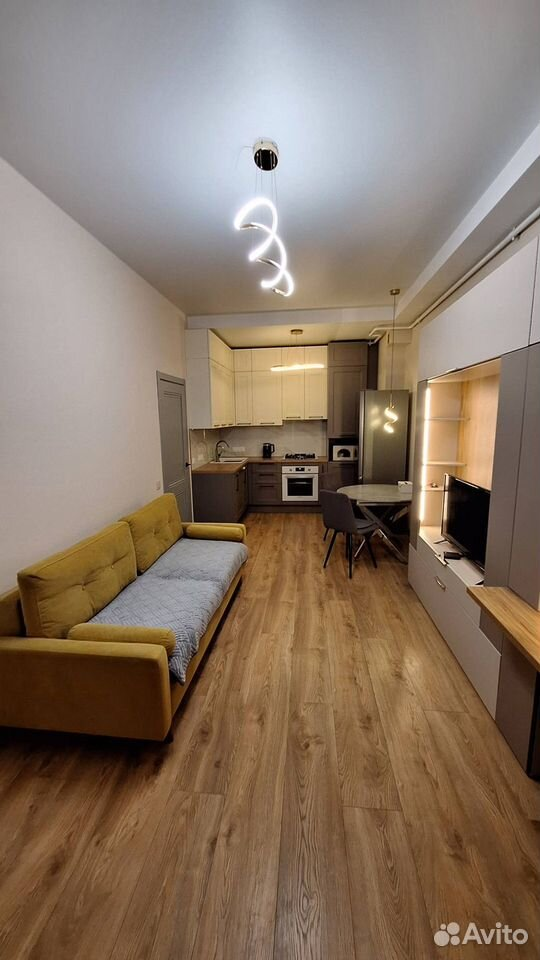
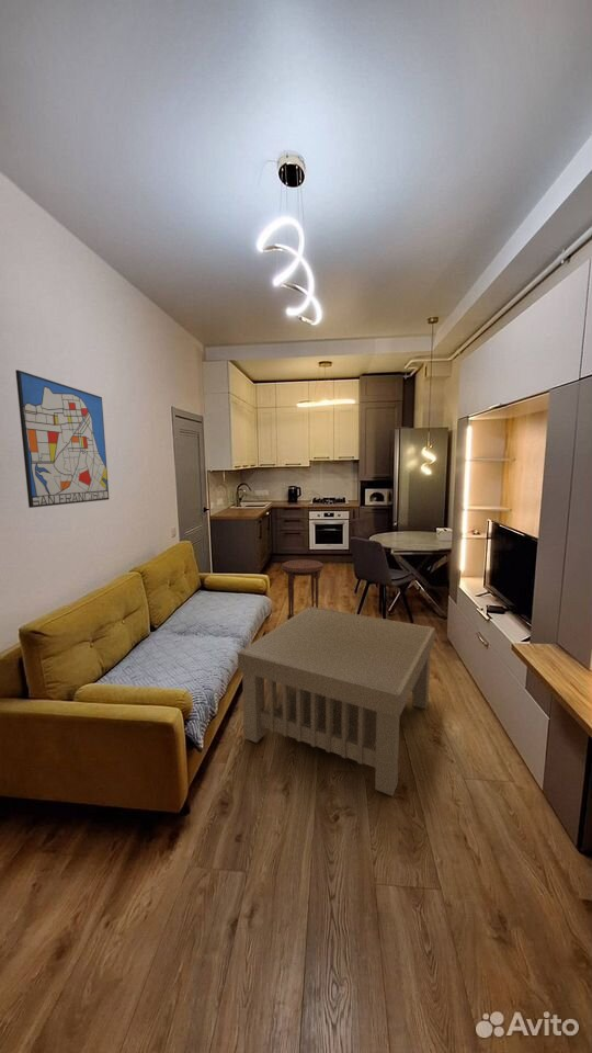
+ side table [280,558,326,621]
+ wall art [14,369,110,509]
+ coffee table [237,605,436,797]
